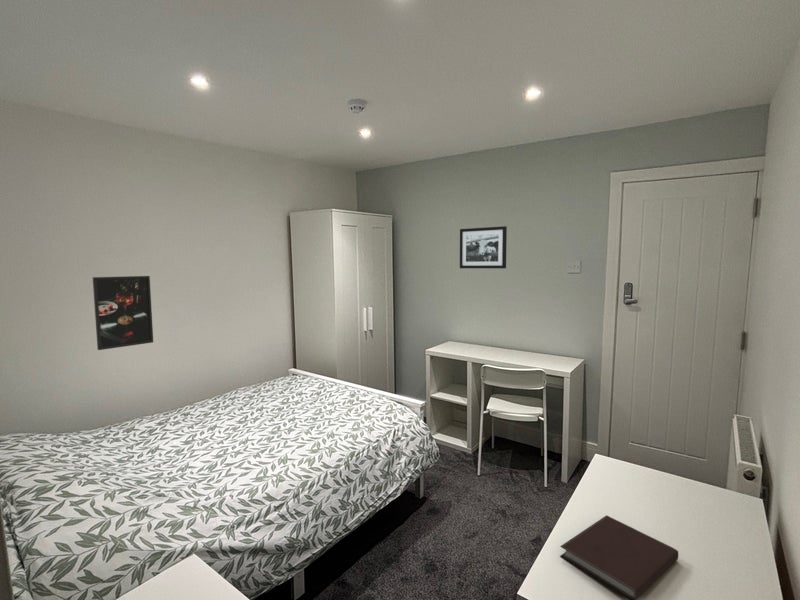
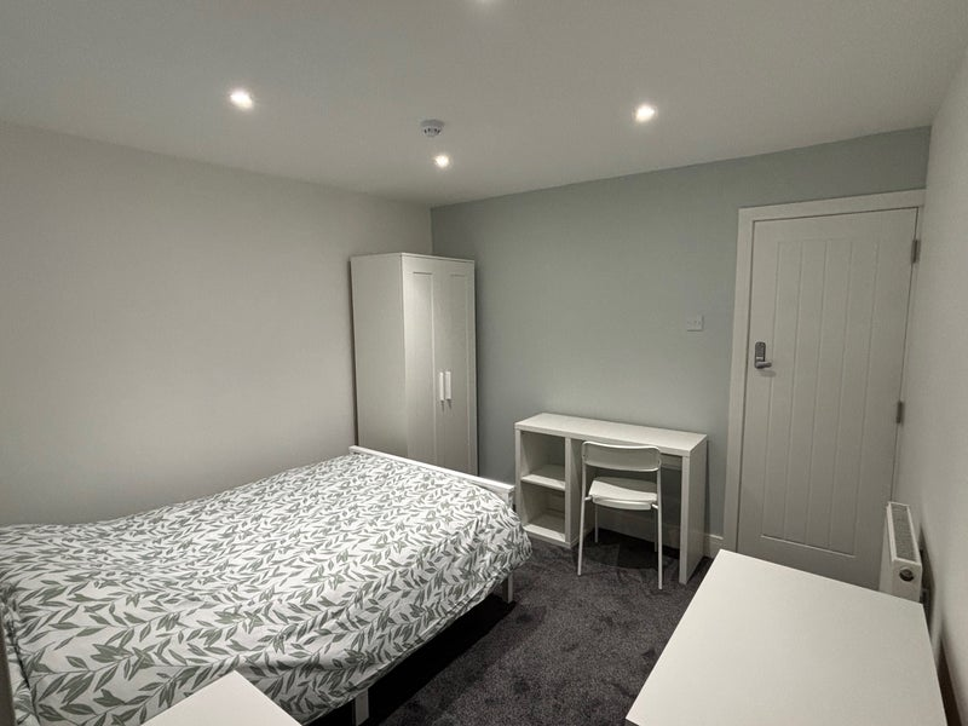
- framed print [92,275,154,351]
- picture frame [459,225,508,269]
- notebook [559,514,679,600]
